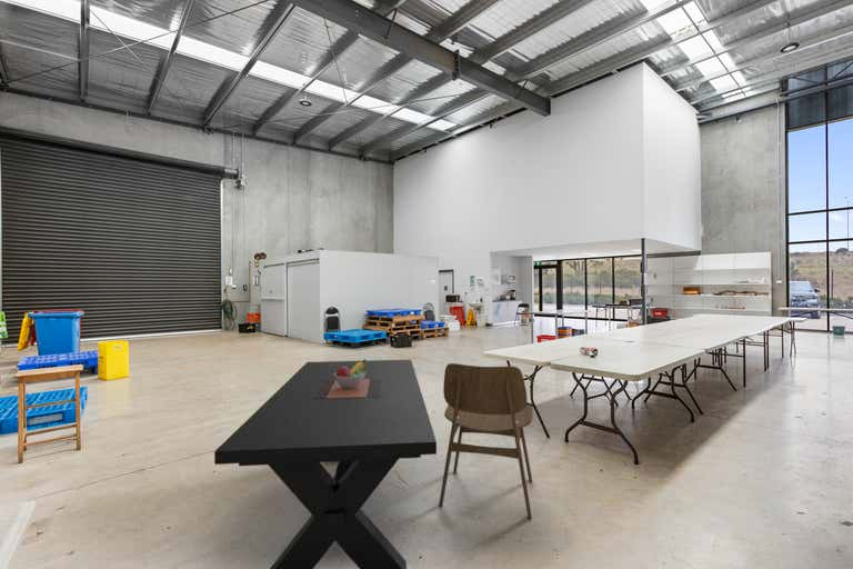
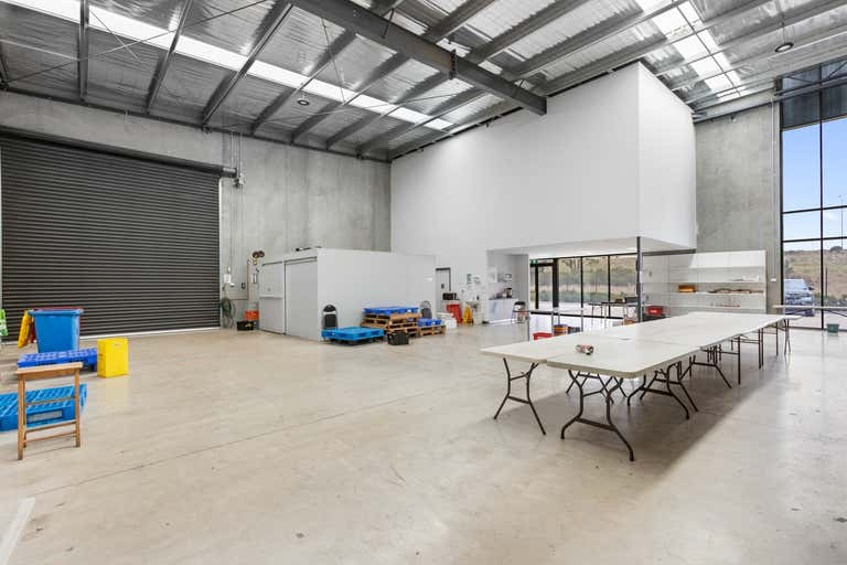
- dining table [213,358,438,569]
- dining chair [438,362,534,521]
